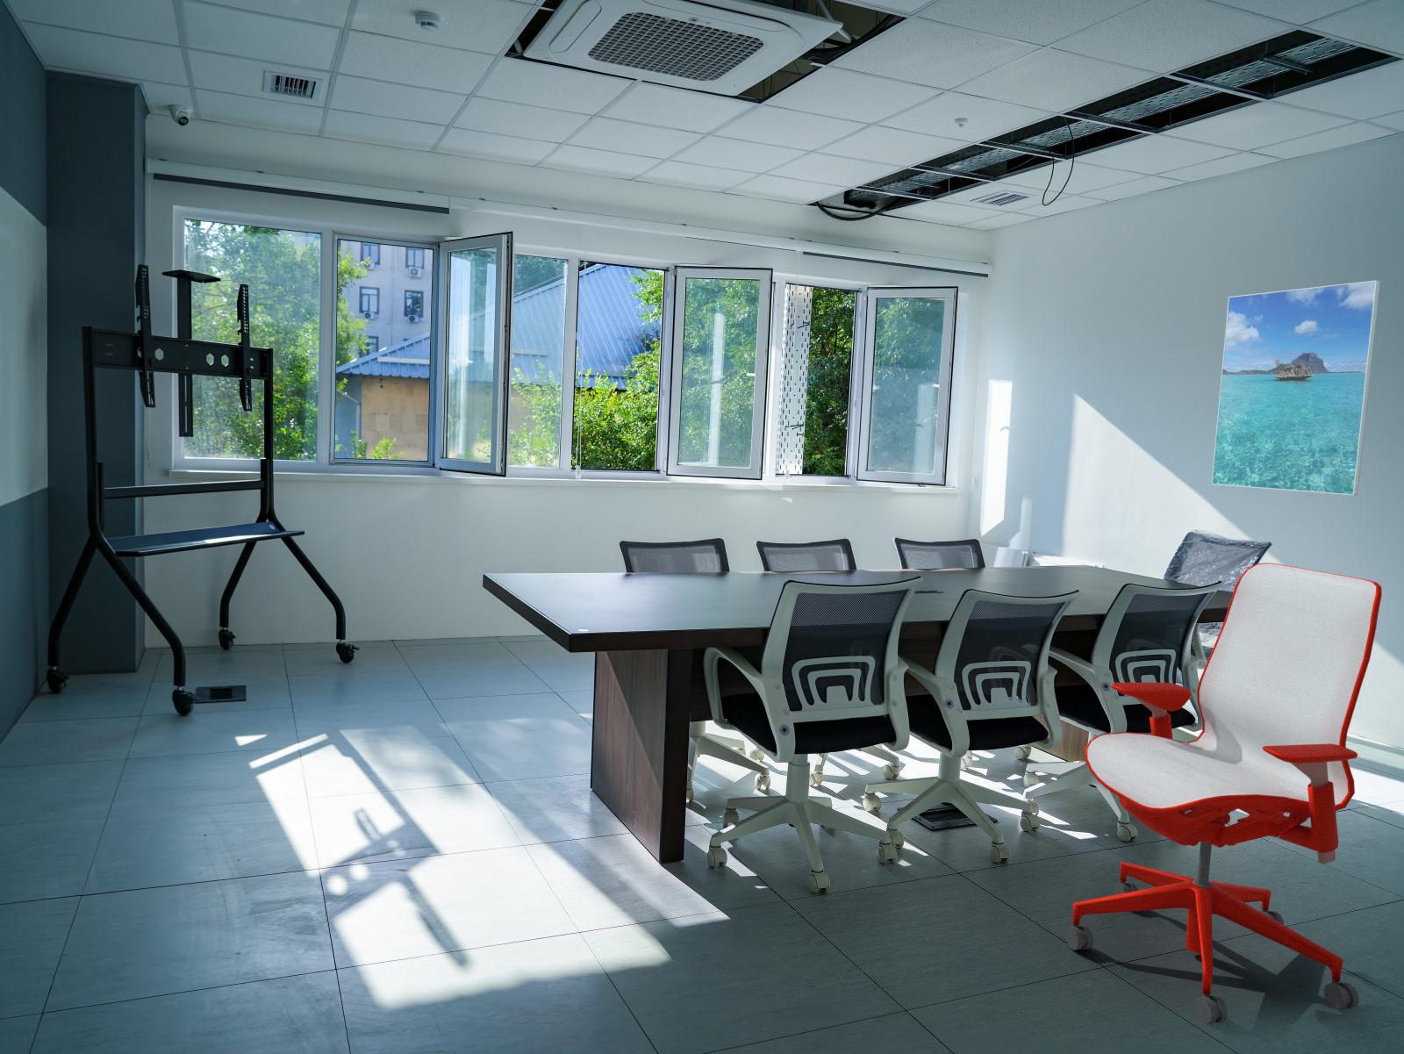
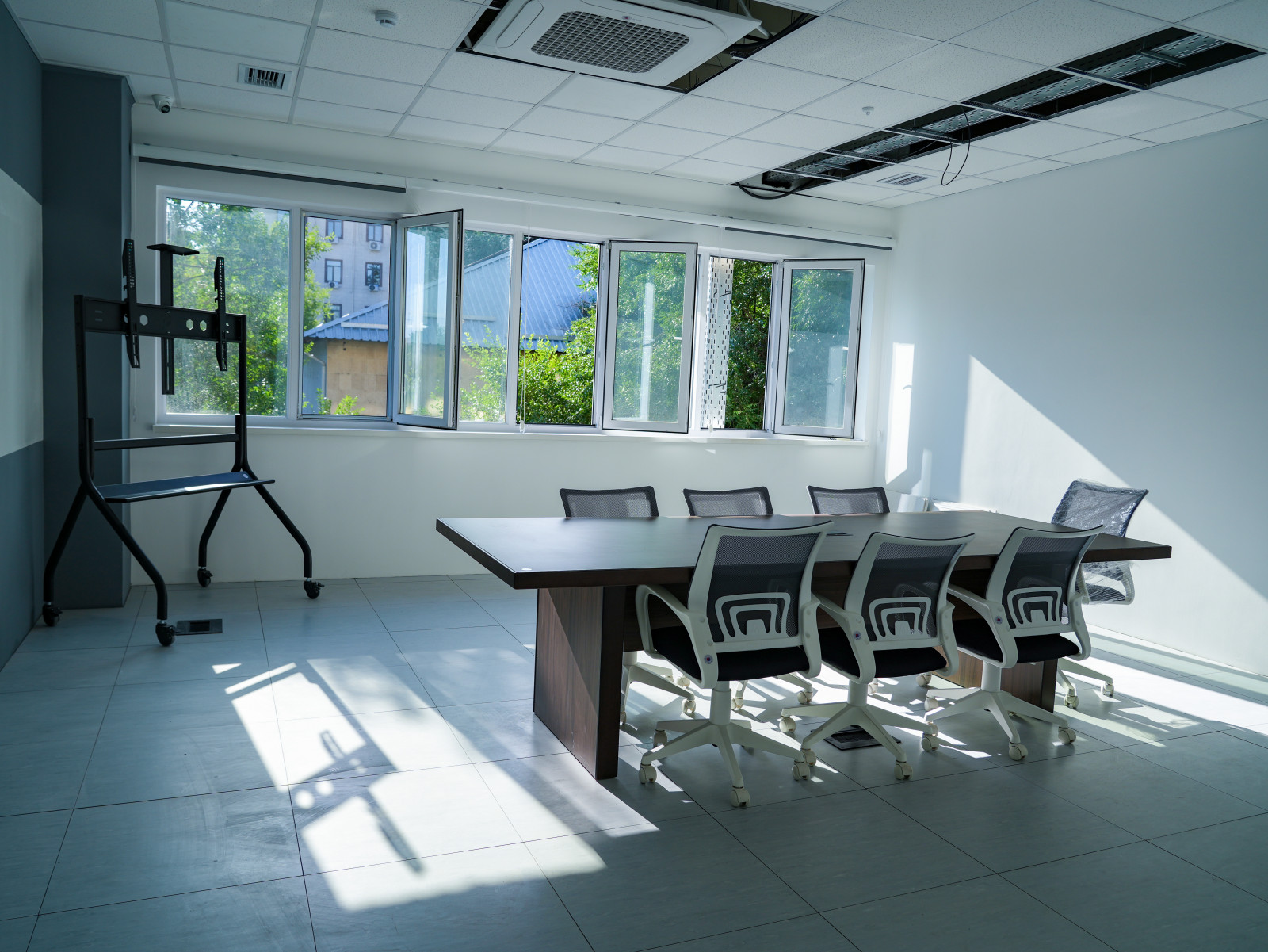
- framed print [1211,279,1381,496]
- office chair [1064,561,1383,1025]
